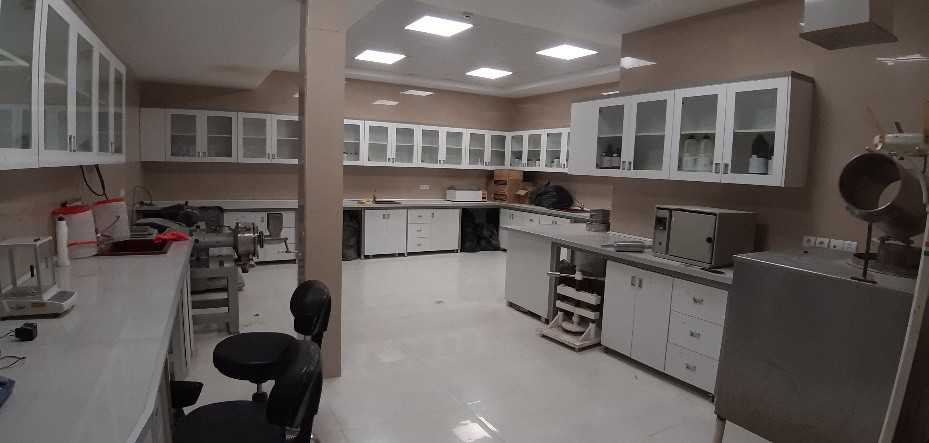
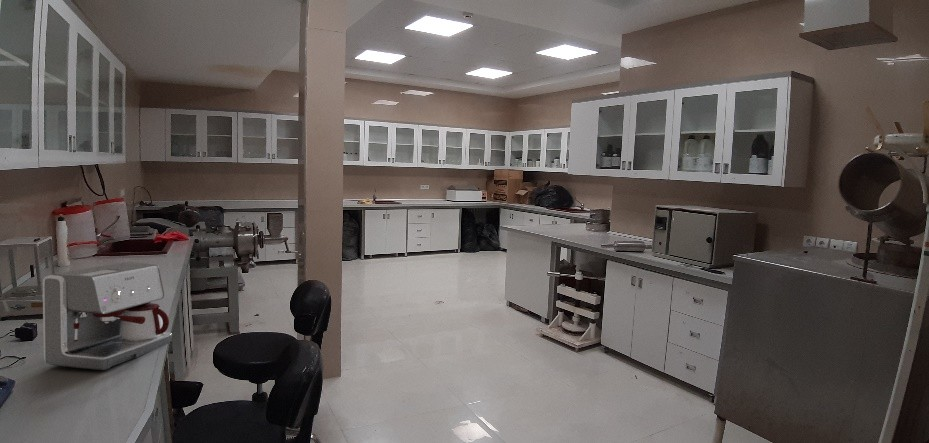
+ coffee maker [42,261,173,371]
